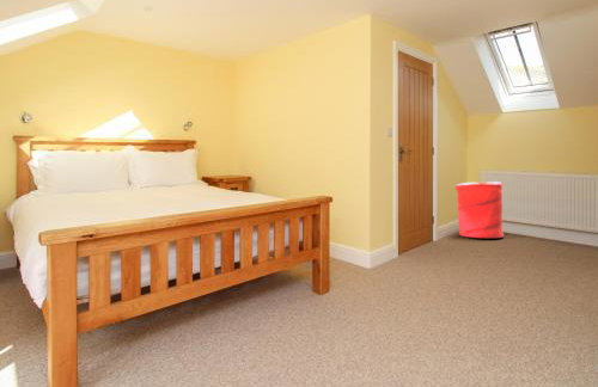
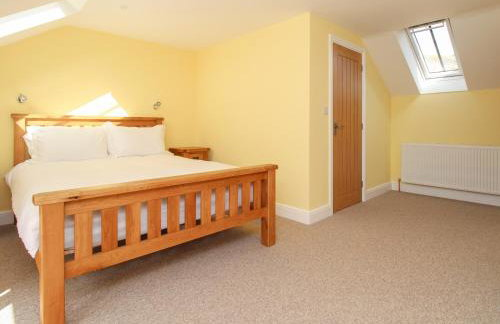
- laundry hamper [454,180,505,239]
